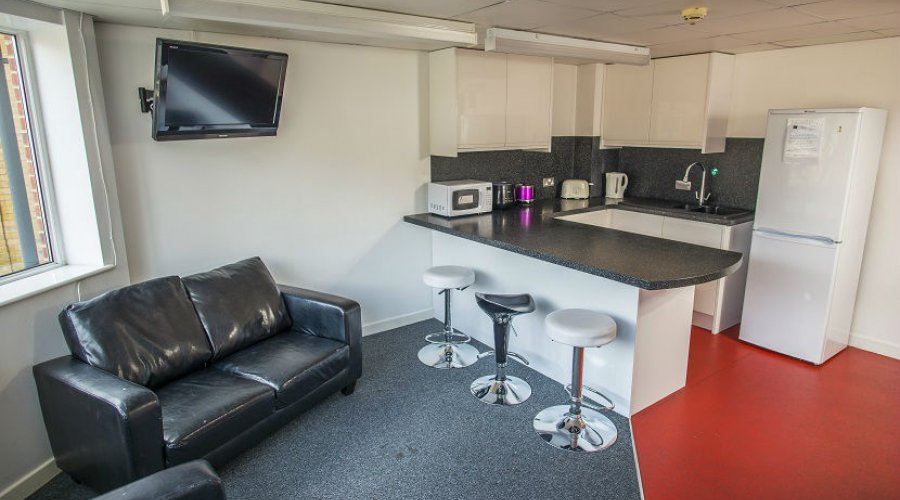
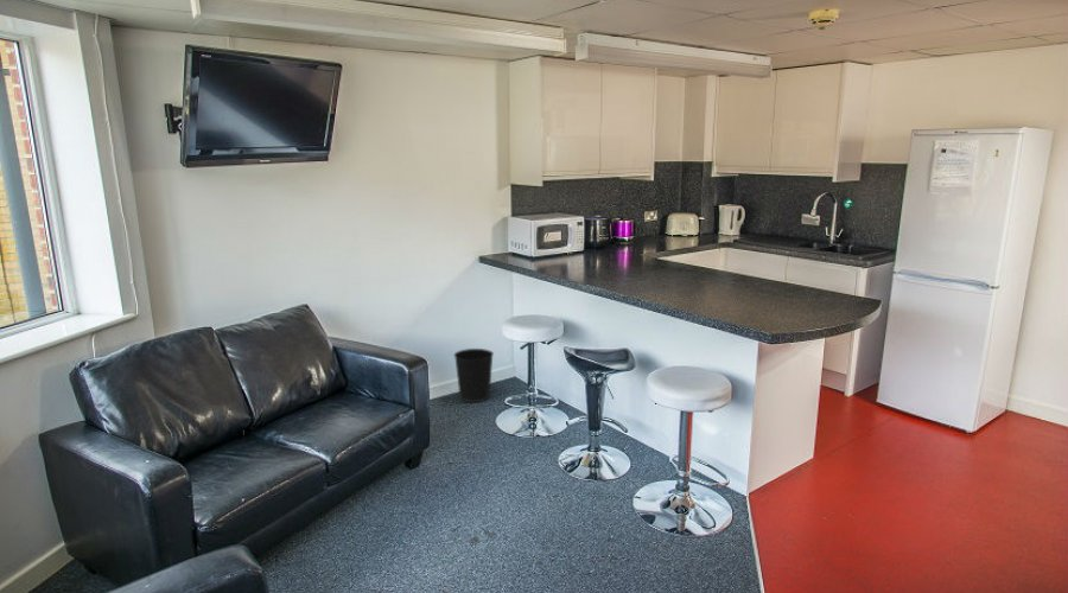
+ wastebasket [453,347,495,403]
